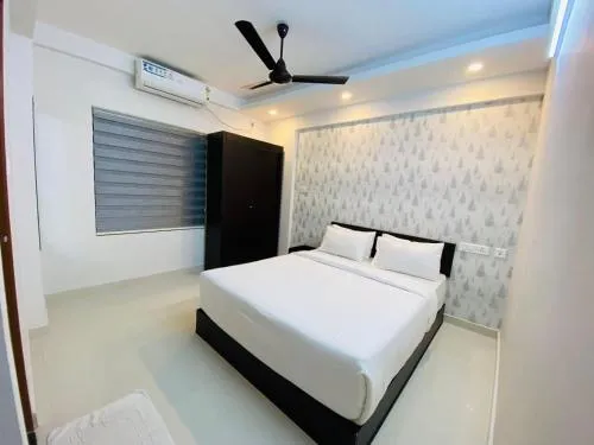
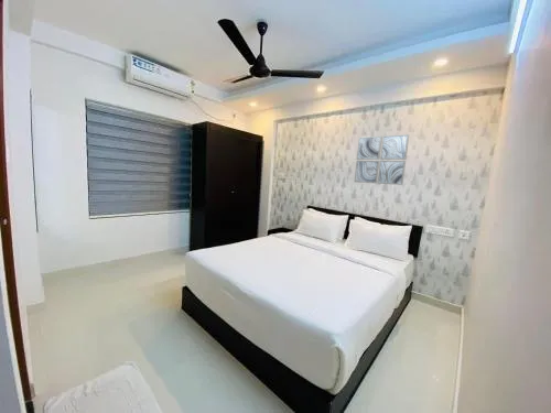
+ wall art [354,133,410,186]
